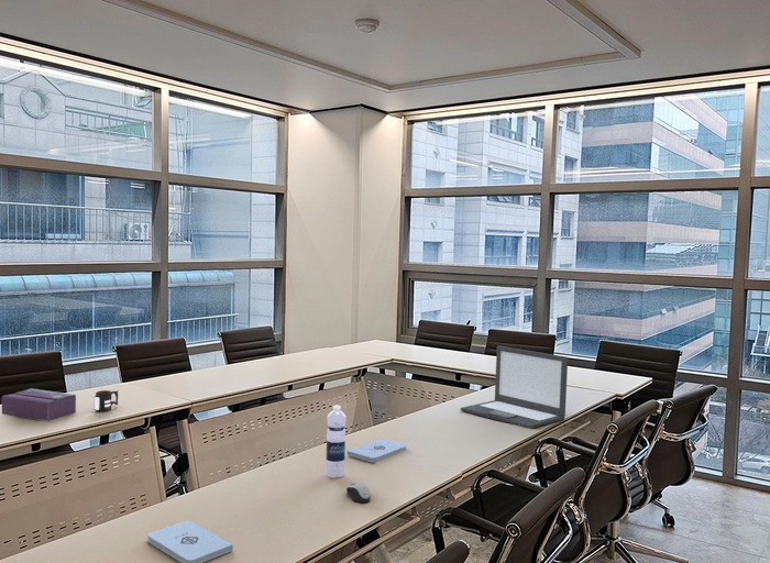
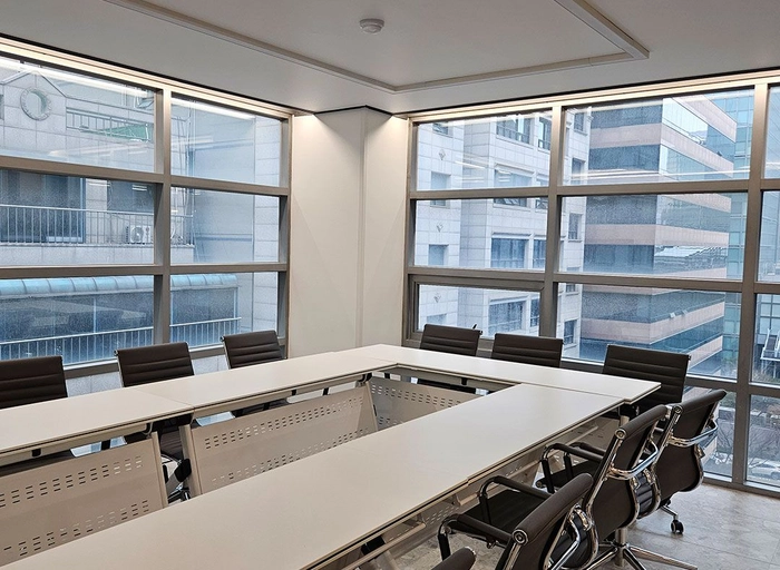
- water bottle [324,405,348,478]
- laptop [460,345,569,430]
- notepad [146,519,234,563]
- notepad [346,438,407,463]
- tissue box [1,387,77,422]
- computer mouse [345,483,372,504]
- mug [94,389,119,412]
